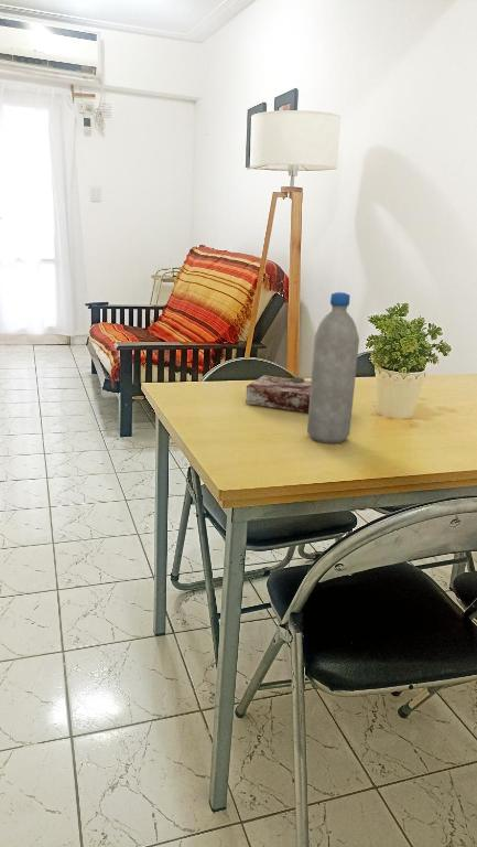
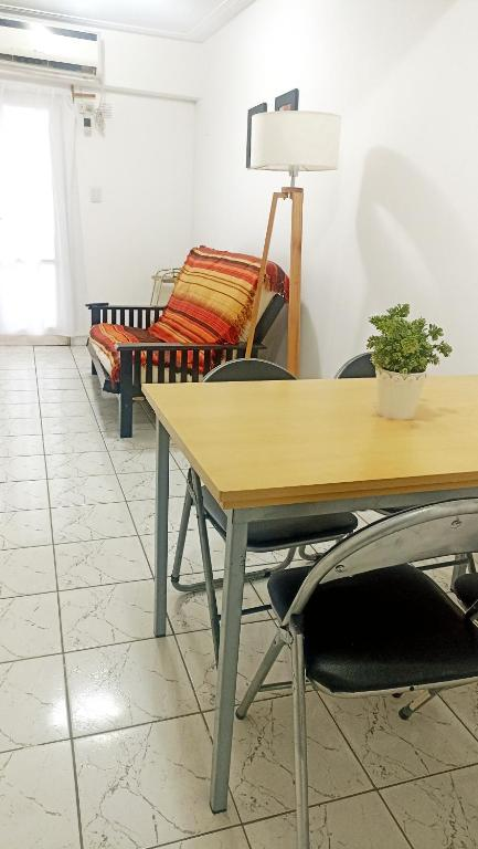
- water bottle [306,291,360,444]
- book [245,374,311,414]
